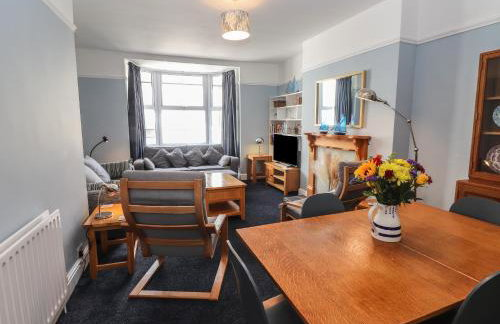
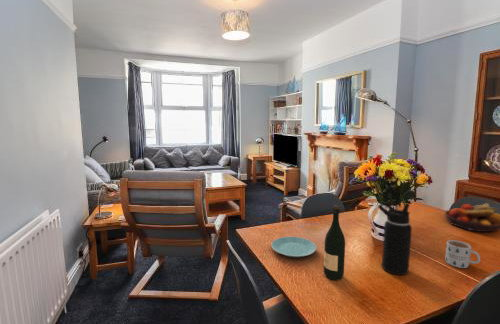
+ water bottle [377,202,413,276]
+ mug [444,239,481,269]
+ plate [270,236,317,258]
+ wine bottle [323,204,346,281]
+ fruit bowl [443,202,500,233]
